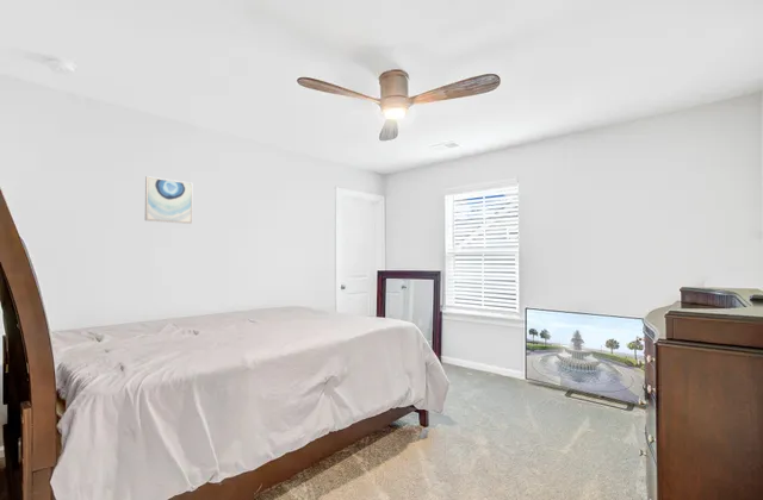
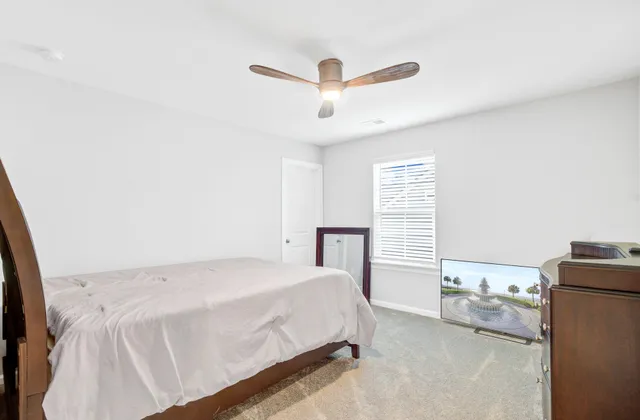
- wall art [144,175,193,225]
